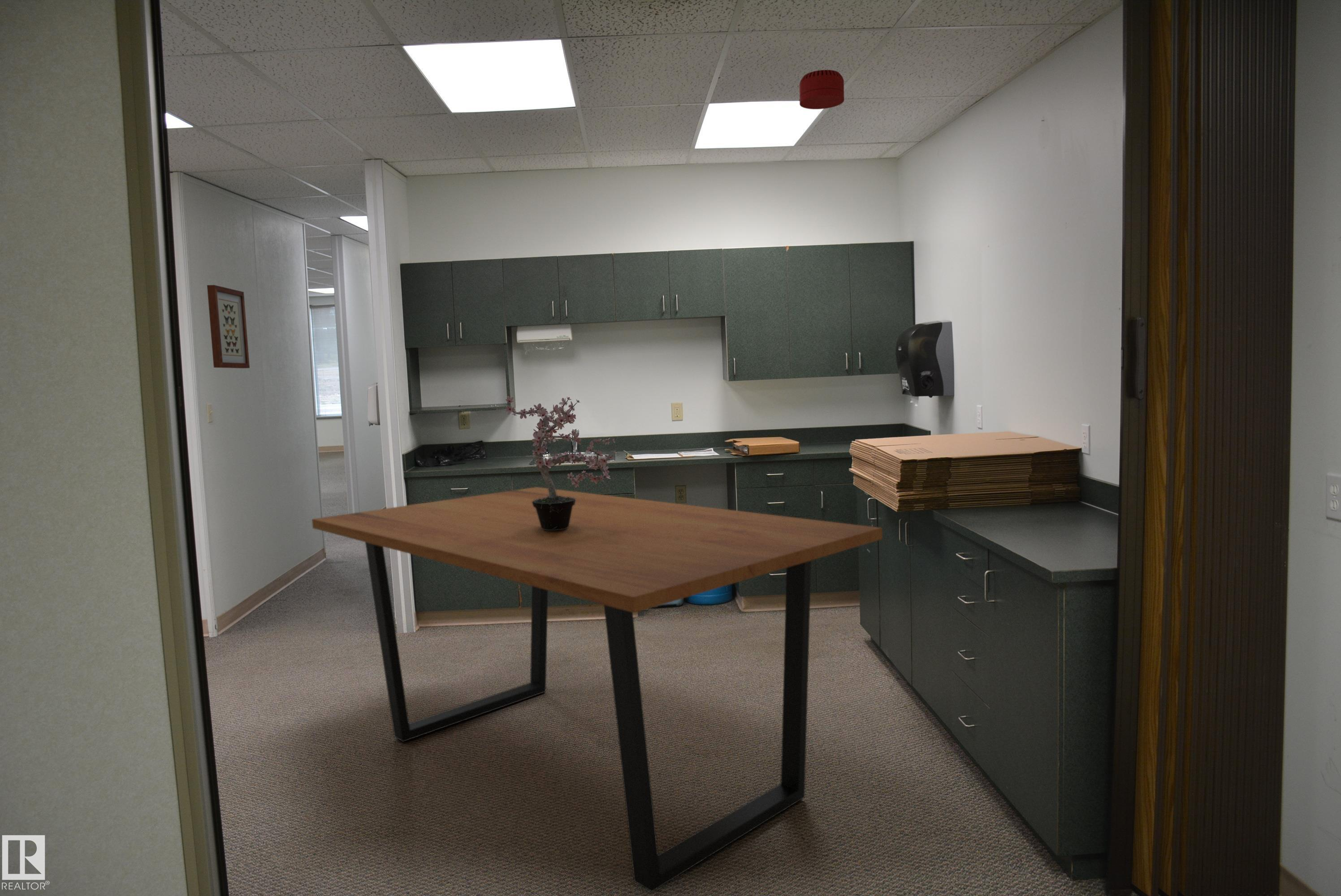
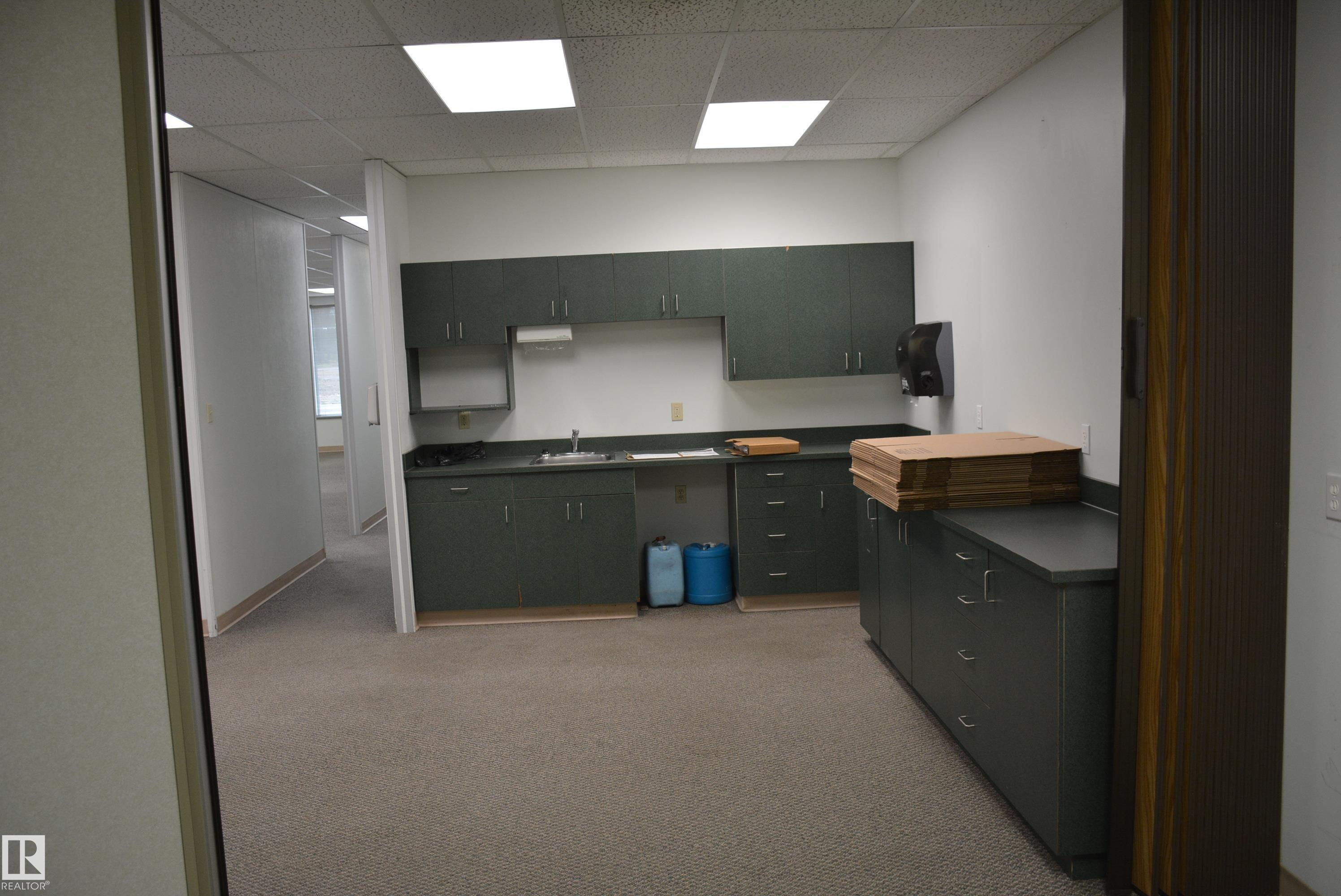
- dining table [311,487,883,892]
- wall art [207,284,250,369]
- potted plant [504,396,617,530]
- smoke detector [799,69,845,110]
